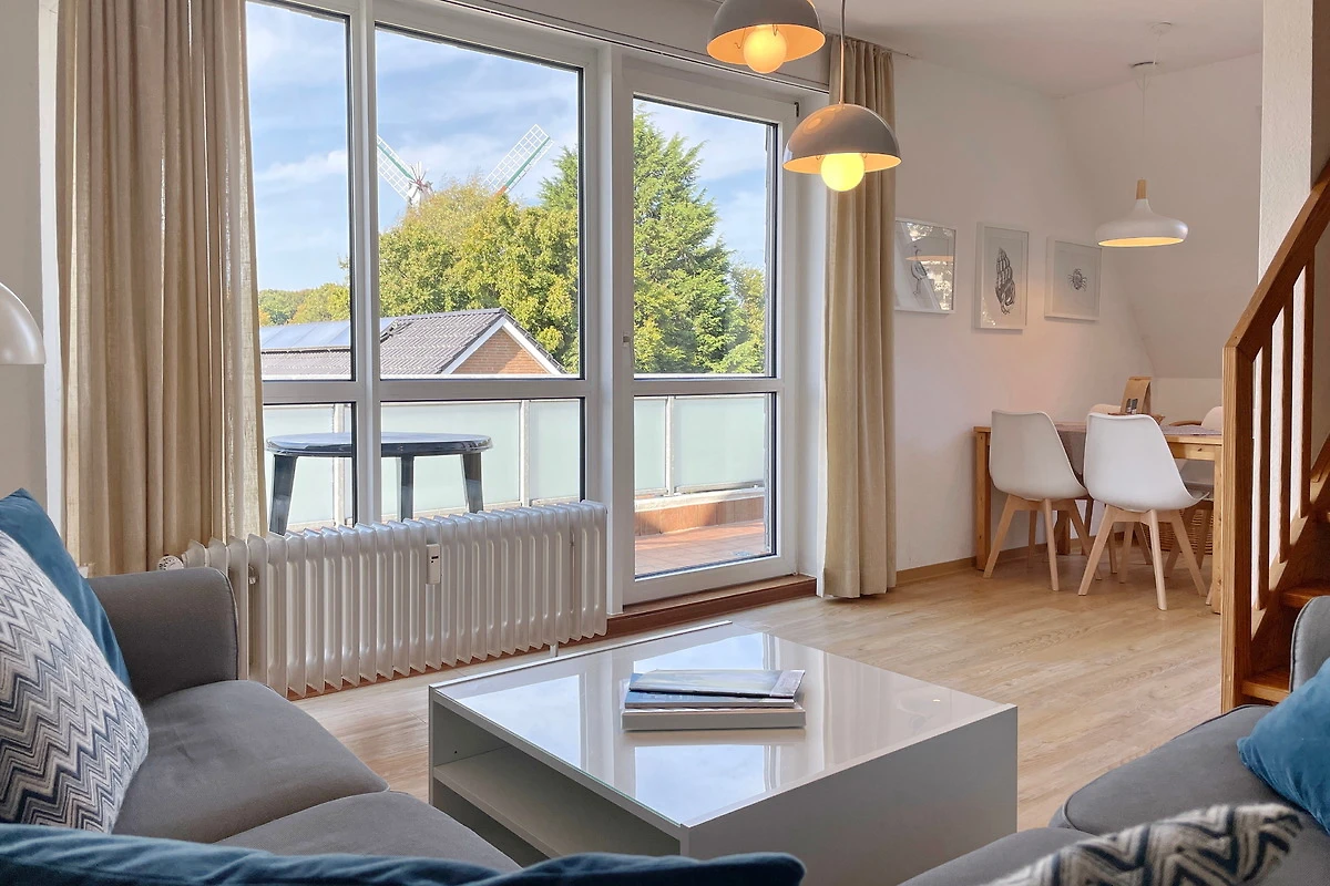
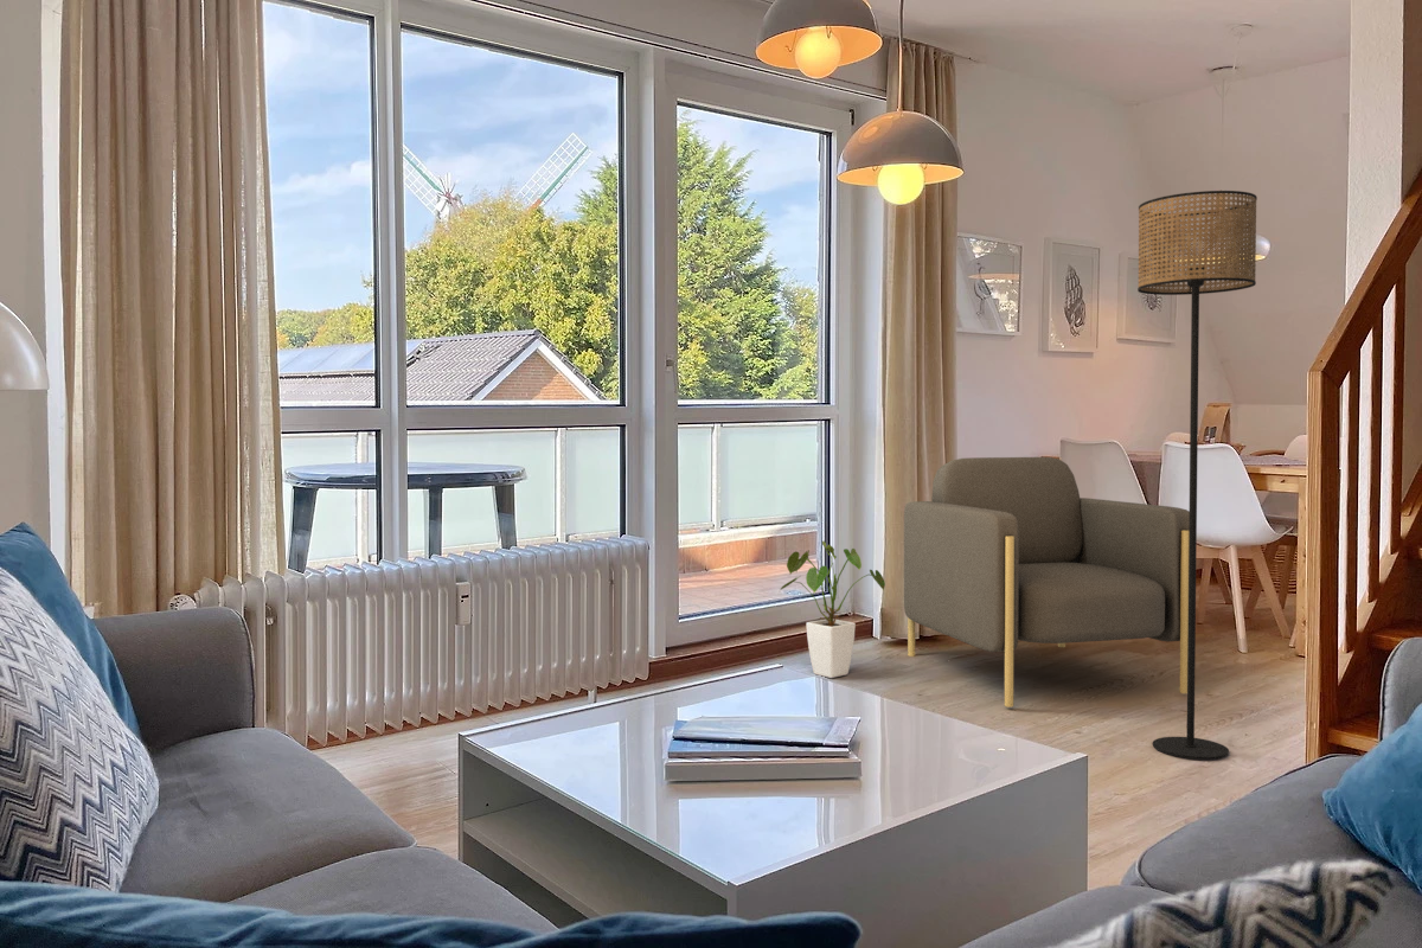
+ armchair [903,456,1190,709]
+ house plant [780,540,886,679]
+ floor lamp [1136,190,1258,761]
